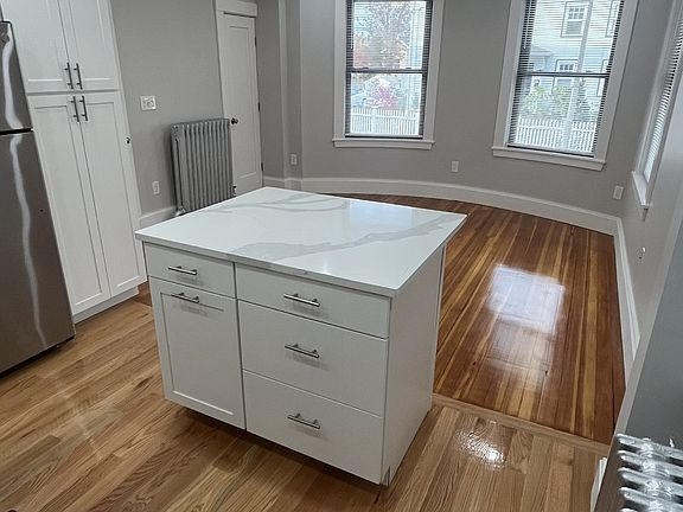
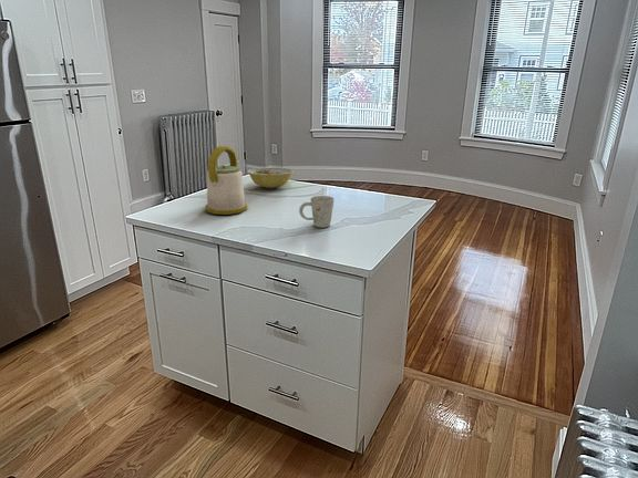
+ ceramic bowl [246,167,295,189]
+ kettle [205,145,248,216]
+ mug [298,195,336,229]
